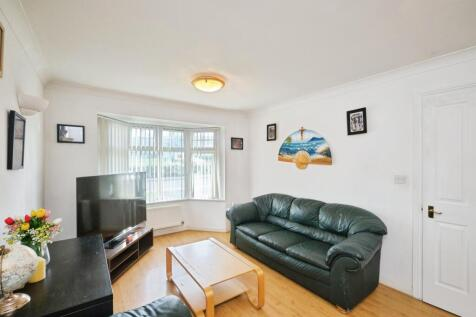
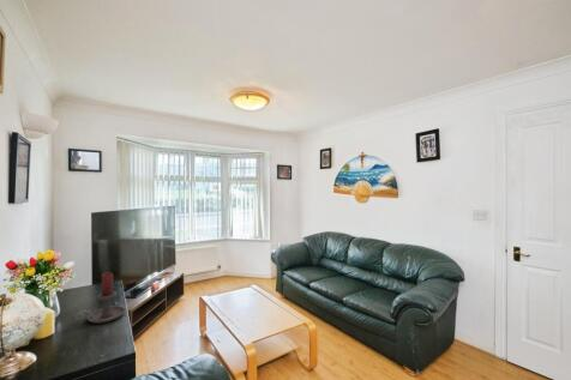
+ candle holder [74,271,126,325]
